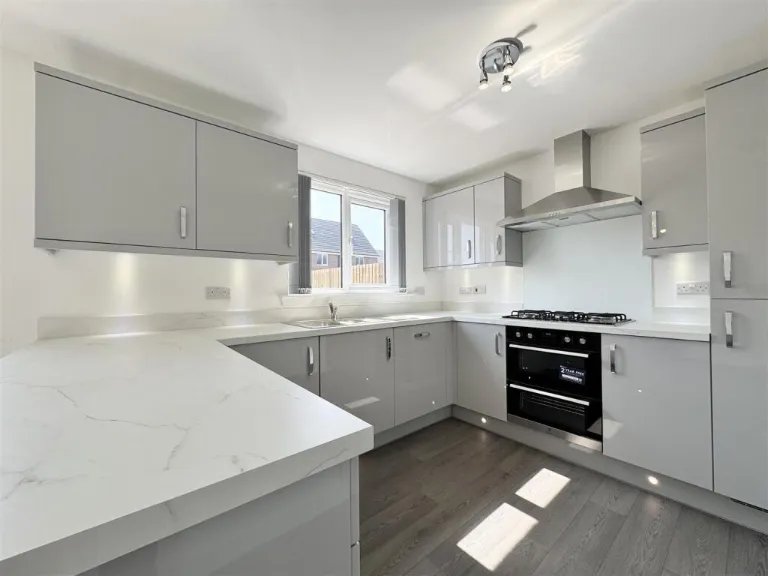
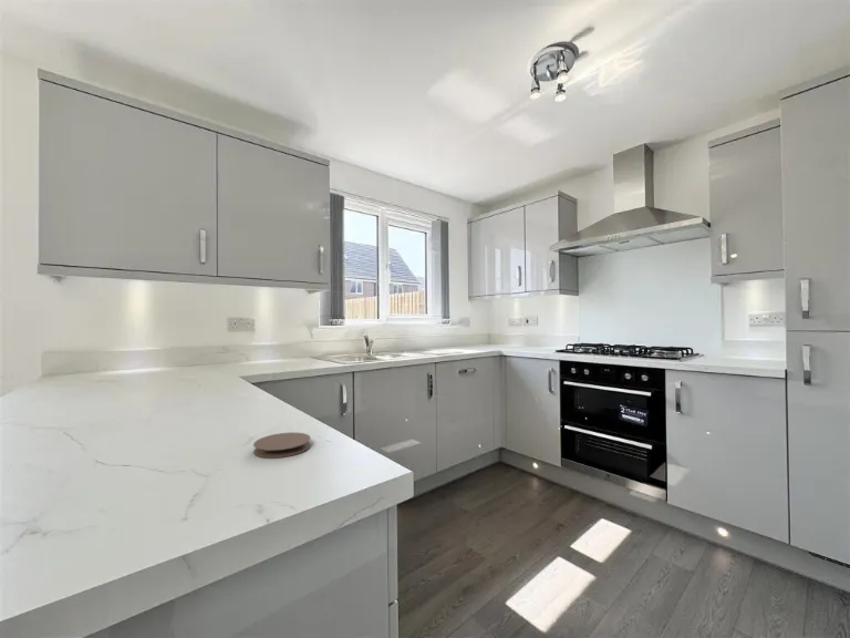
+ coaster [252,431,312,459]
